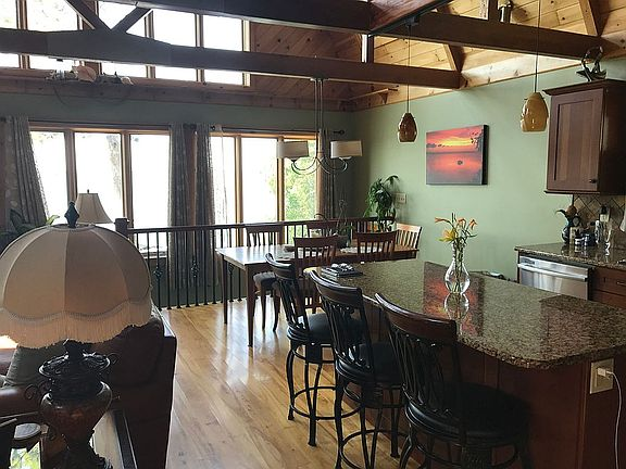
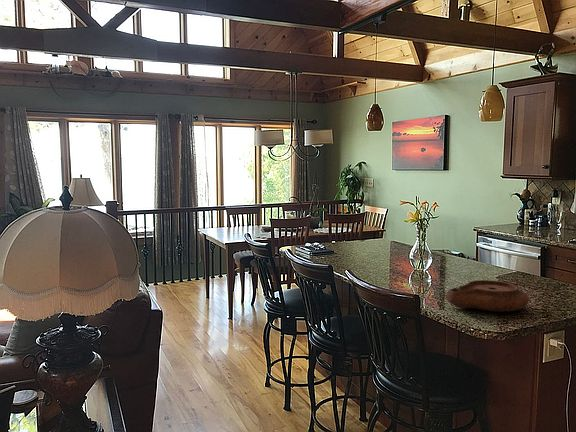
+ plate [444,279,530,313]
